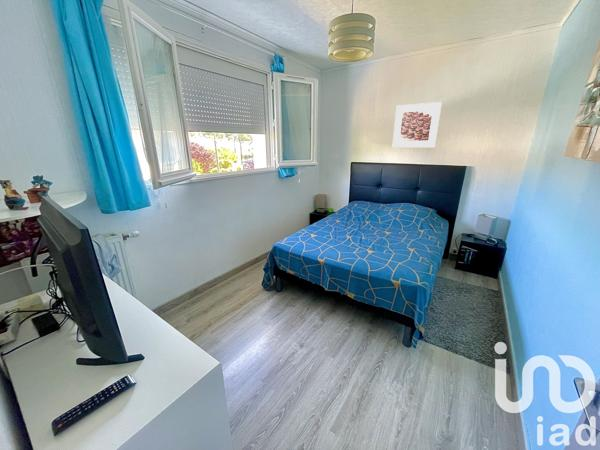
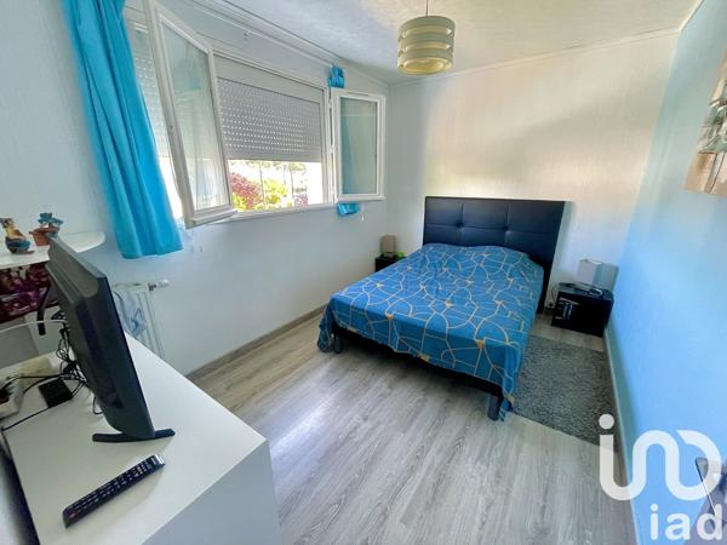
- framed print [391,101,443,149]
